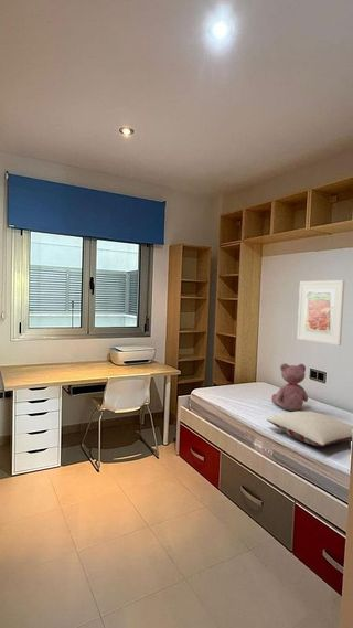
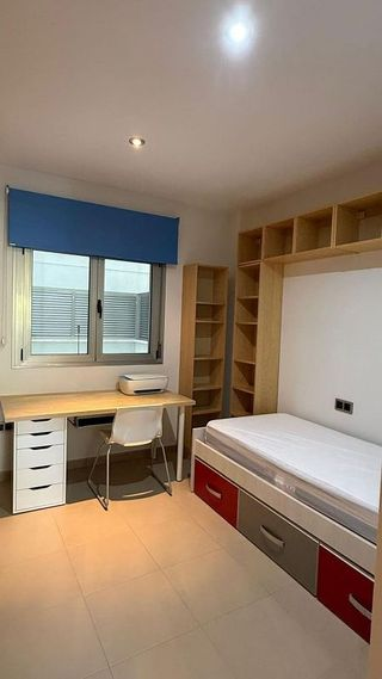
- teddy bear [270,362,309,412]
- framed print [296,279,345,347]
- pillow [266,411,353,447]
